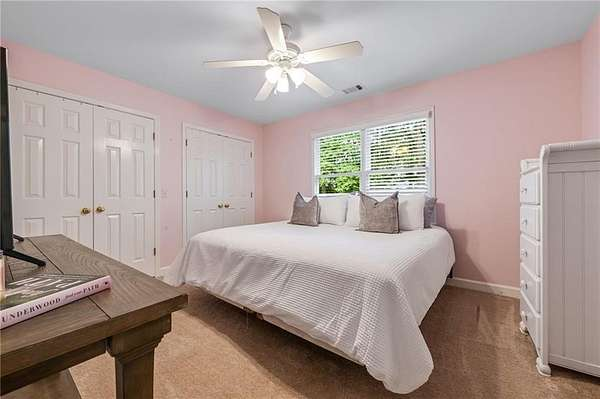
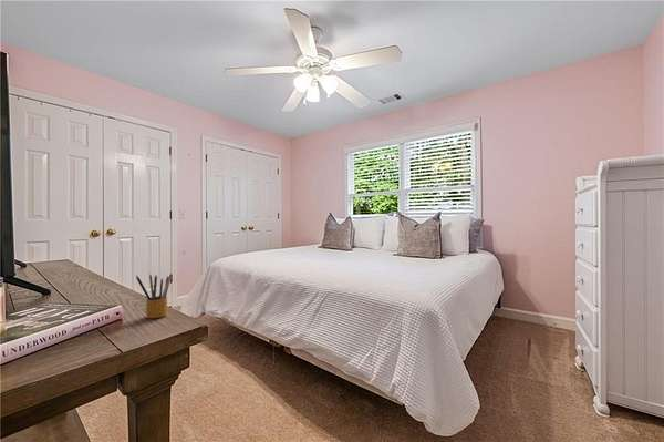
+ pencil box [135,273,173,319]
